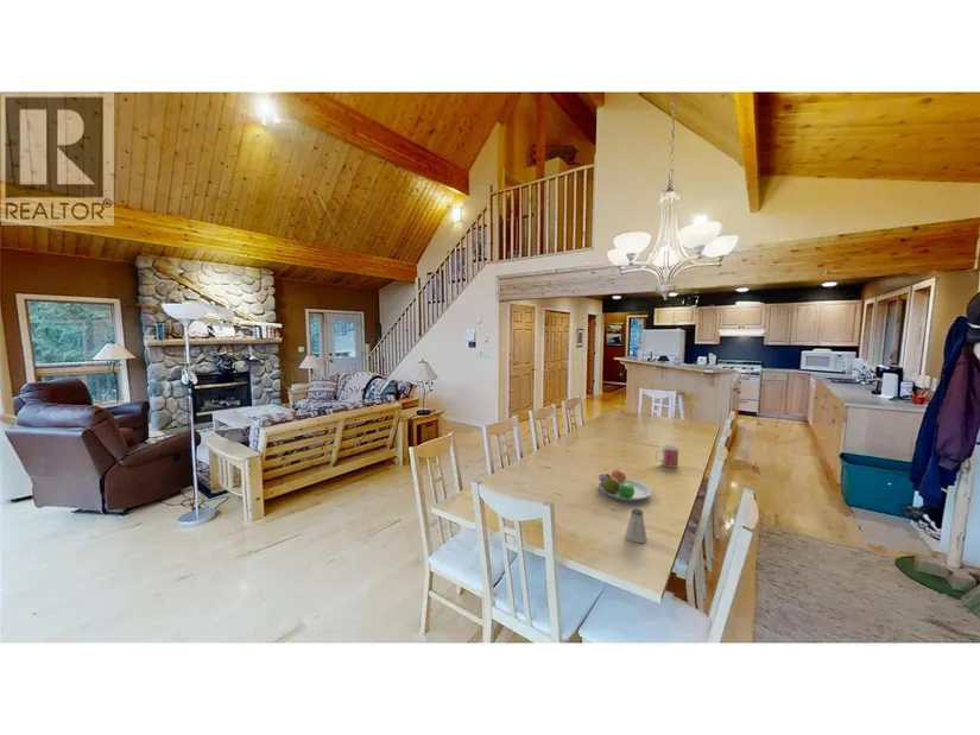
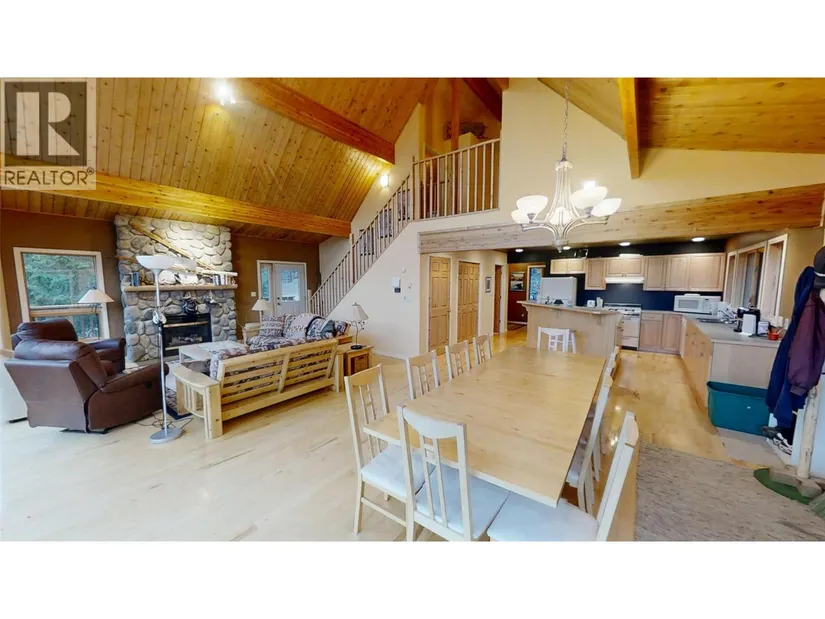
- saltshaker [625,507,649,544]
- fruit bowl [598,468,652,502]
- mug [655,443,679,469]
